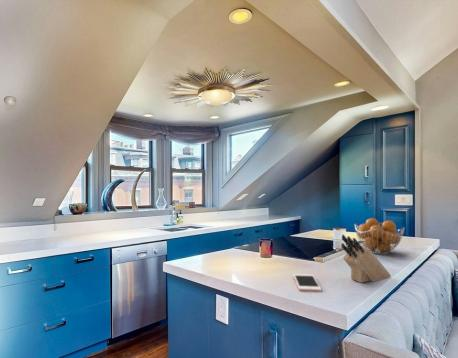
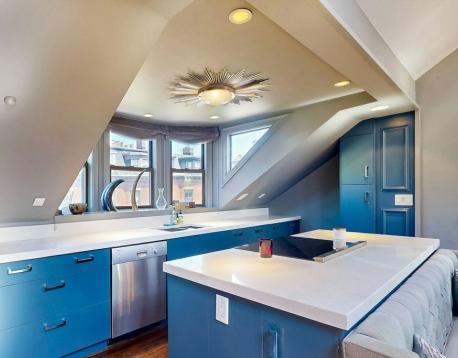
- cell phone [293,273,322,292]
- knife block [340,234,392,284]
- fruit basket [353,217,405,255]
